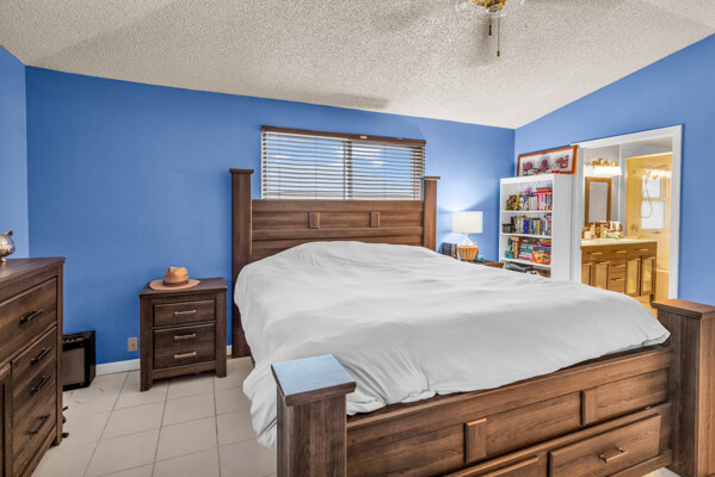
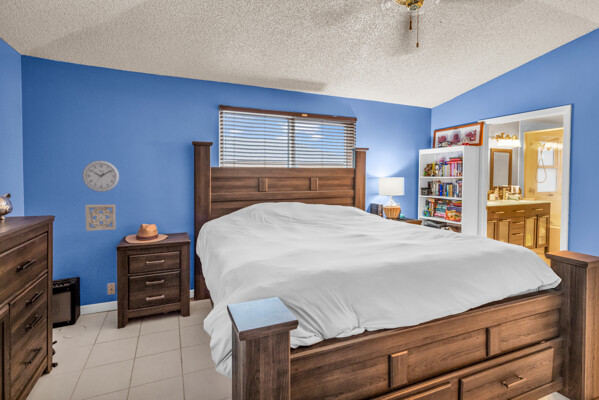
+ wall clock [81,159,120,193]
+ wall ornament [84,204,117,232]
